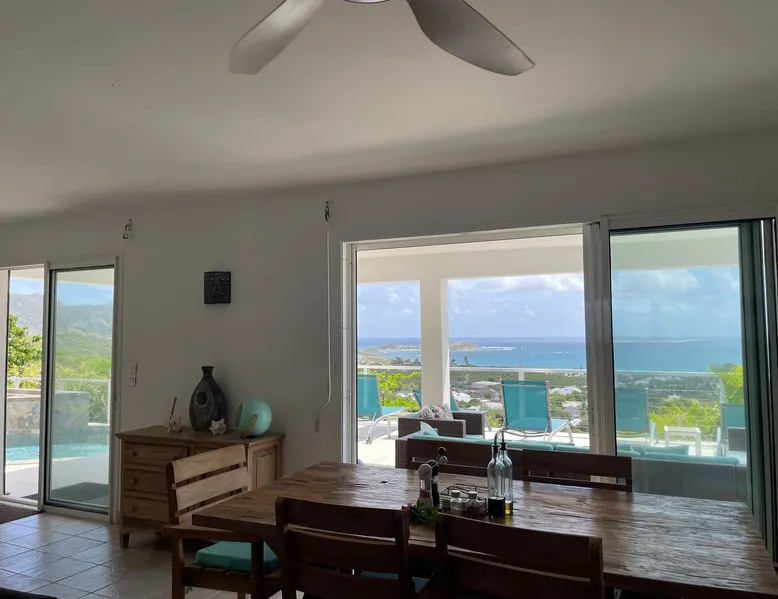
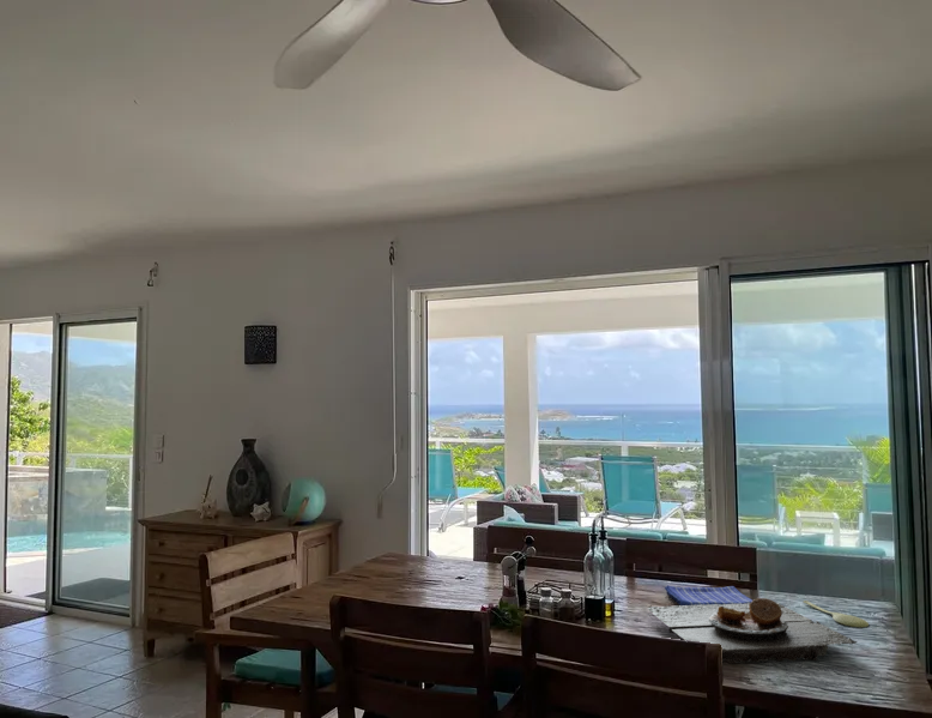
+ dish towel [664,584,754,605]
+ spoon [803,599,870,628]
+ plate [646,597,858,665]
